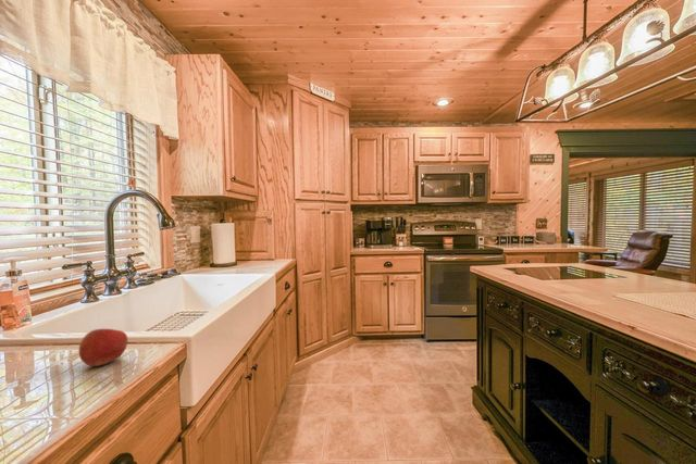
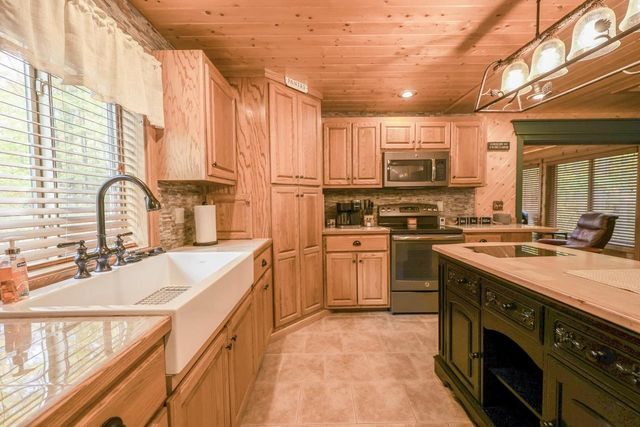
- apple [78,328,128,367]
